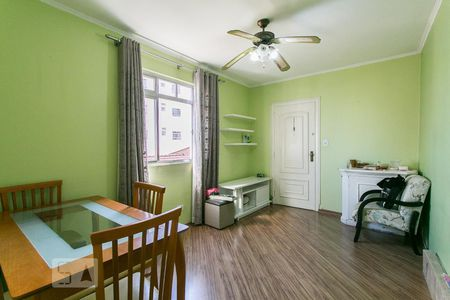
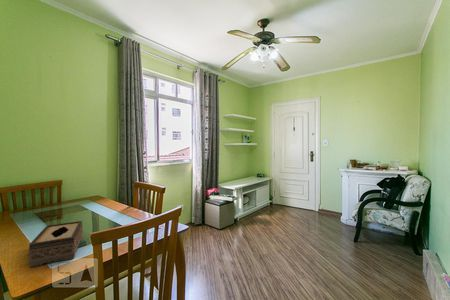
+ tissue box [27,220,84,268]
